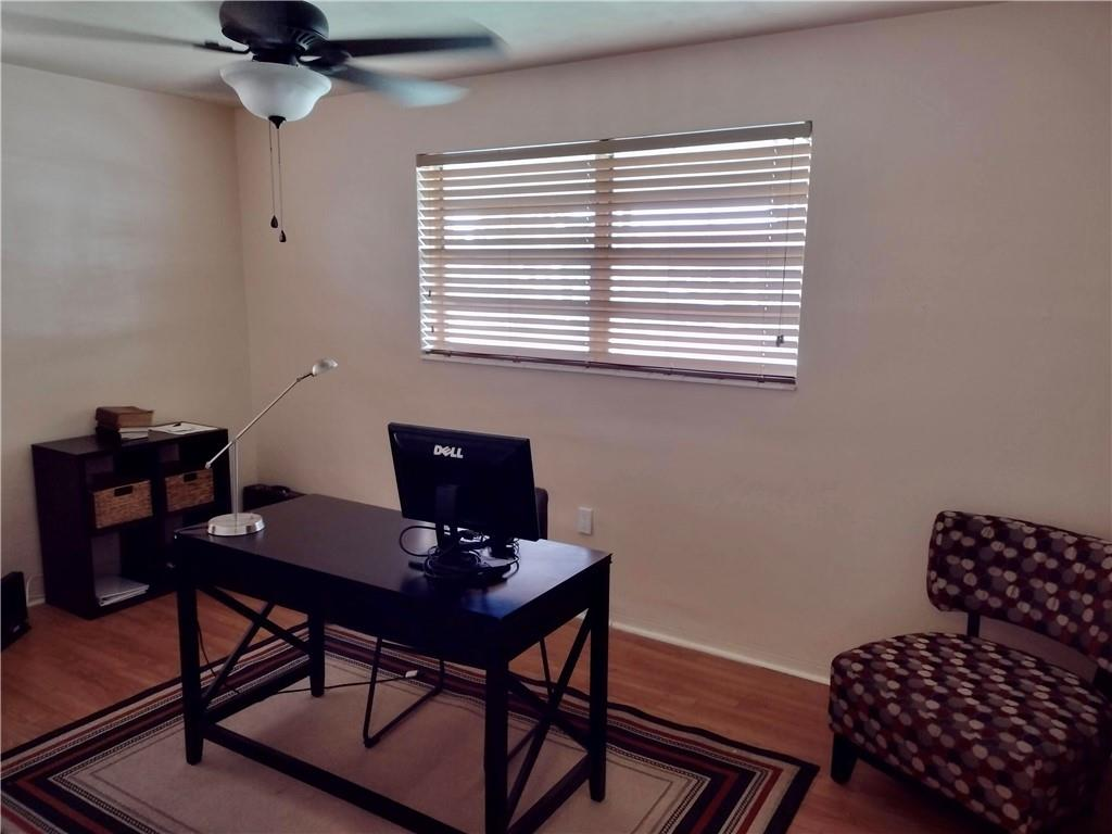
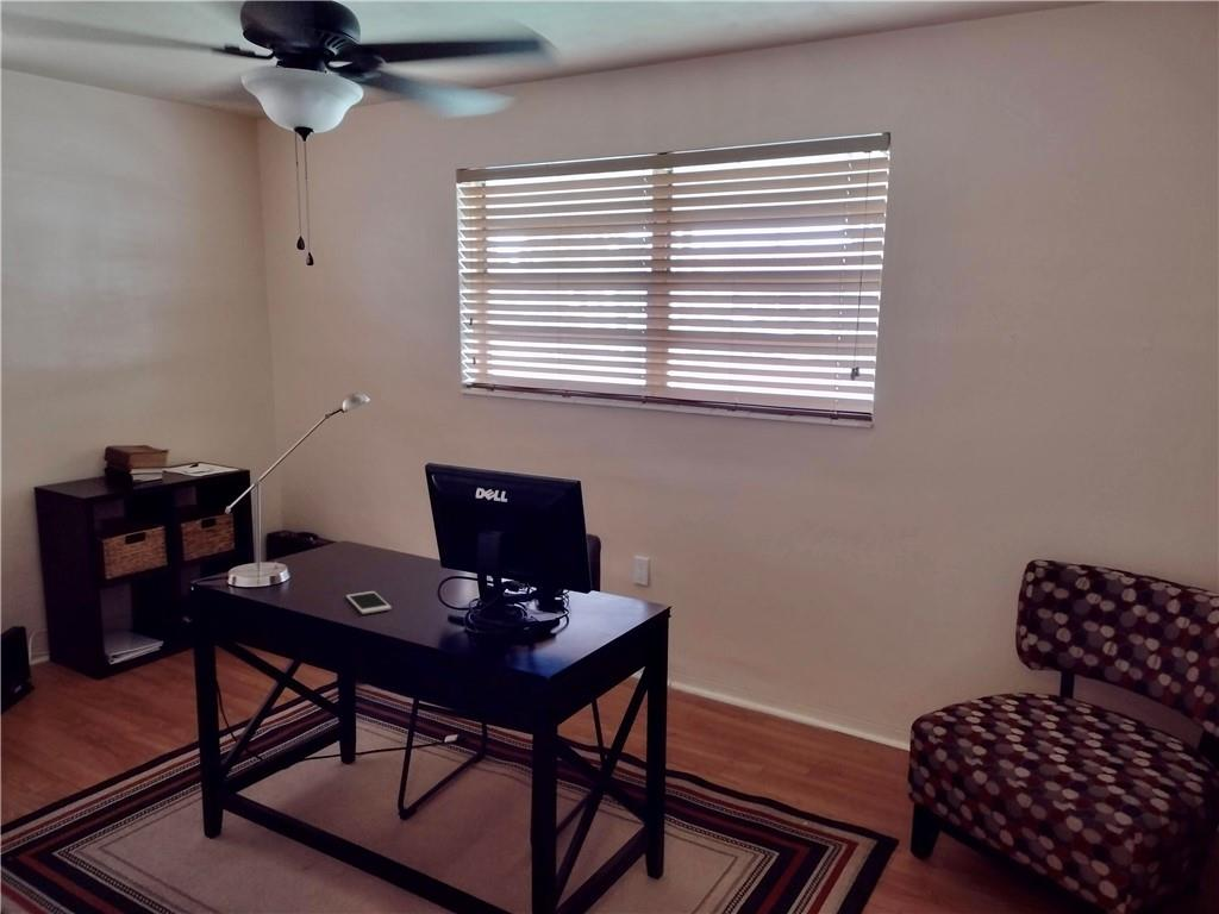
+ cell phone [345,590,393,615]
